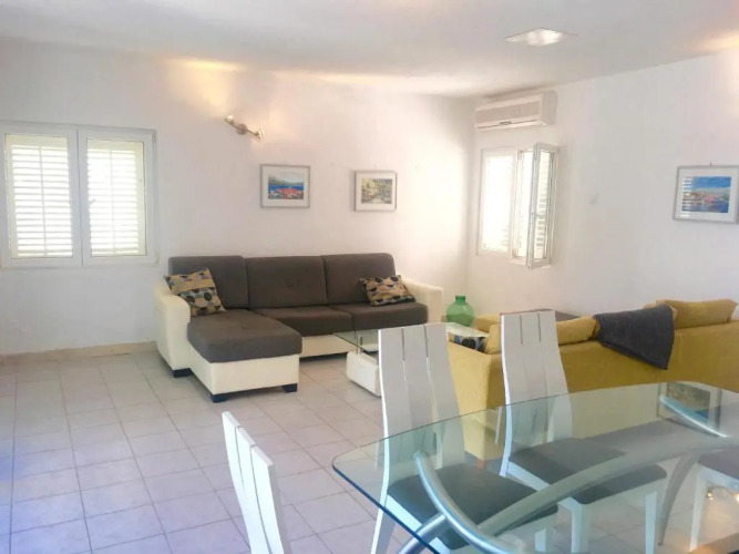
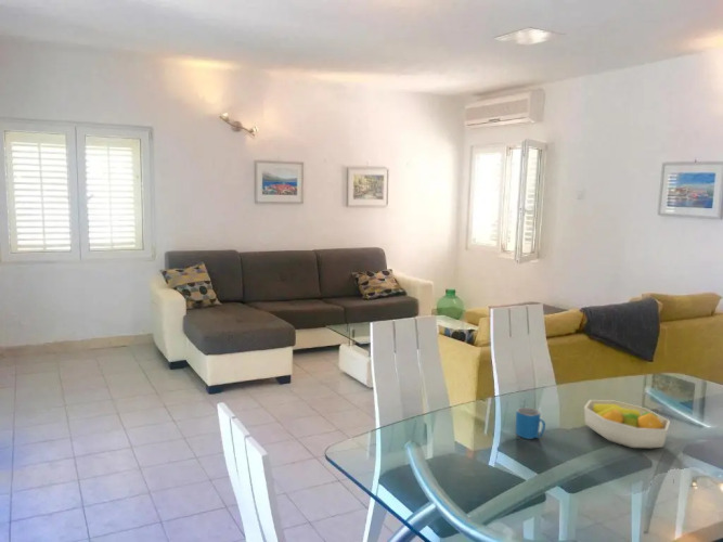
+ mug [515,406,546,440]
+ fruit bowl [583,399,671,450]
